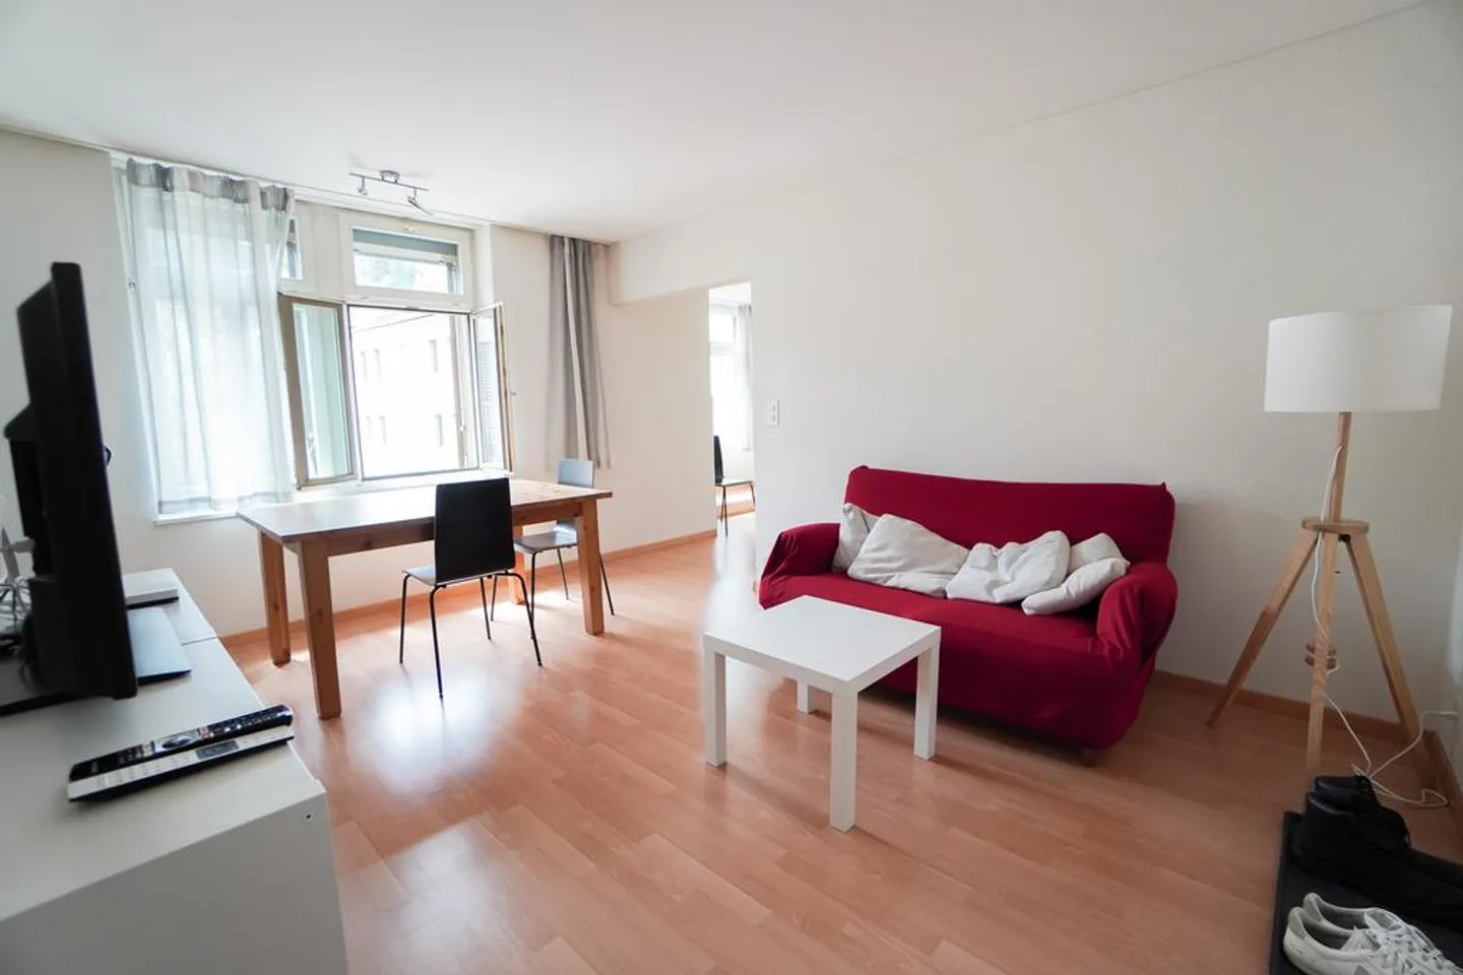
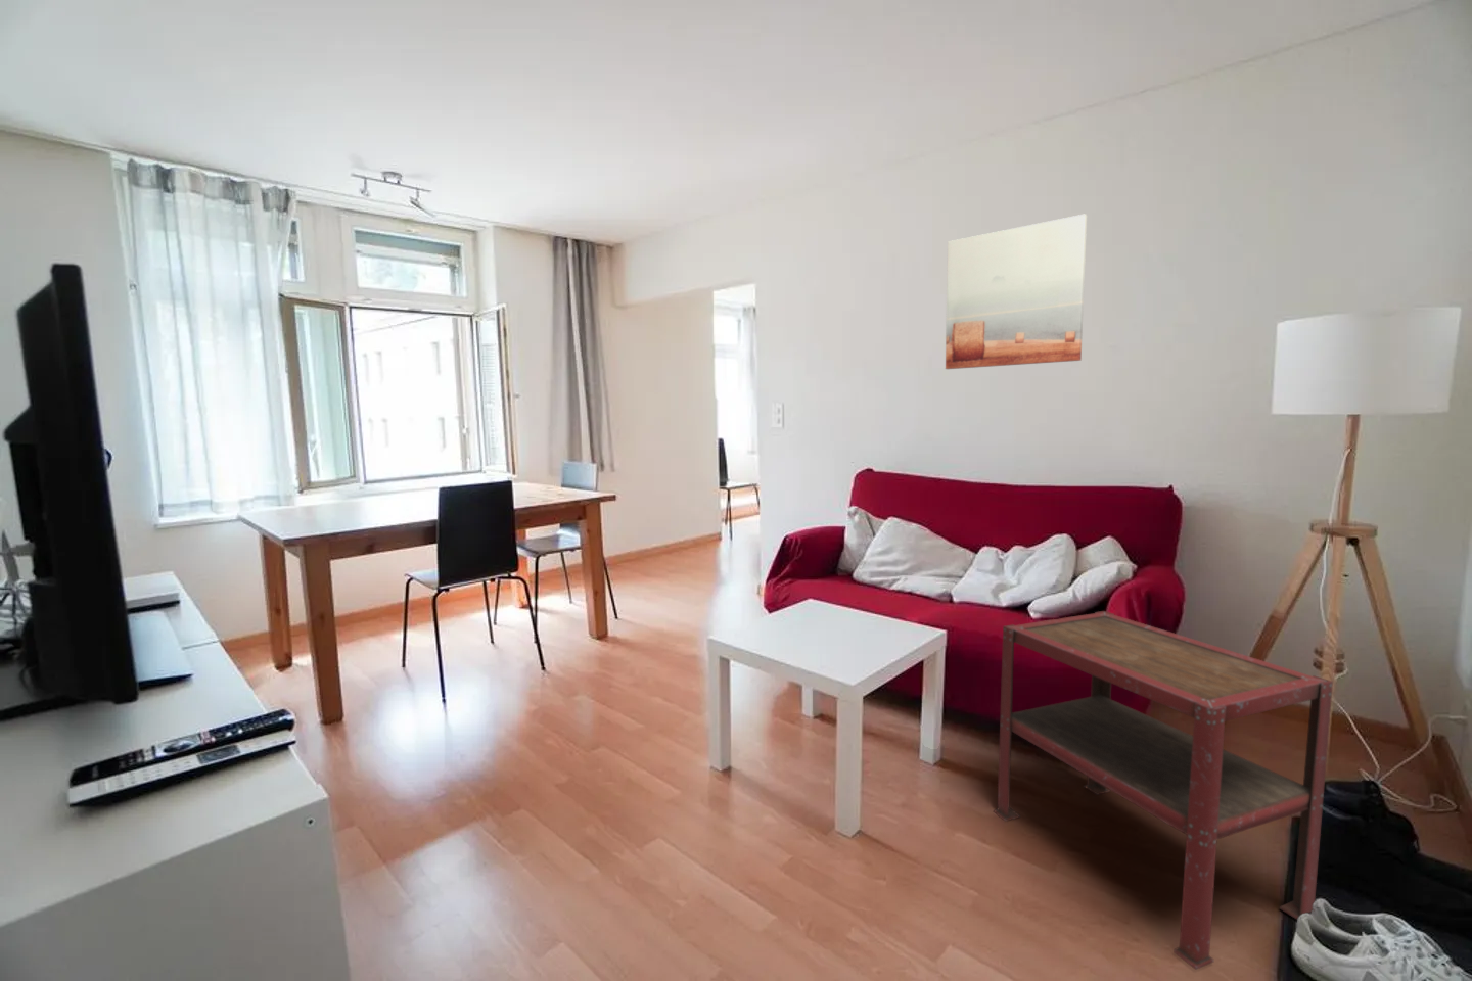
+ wall art [944,212,1088,370]
+ side table [992,610,1334,971]
